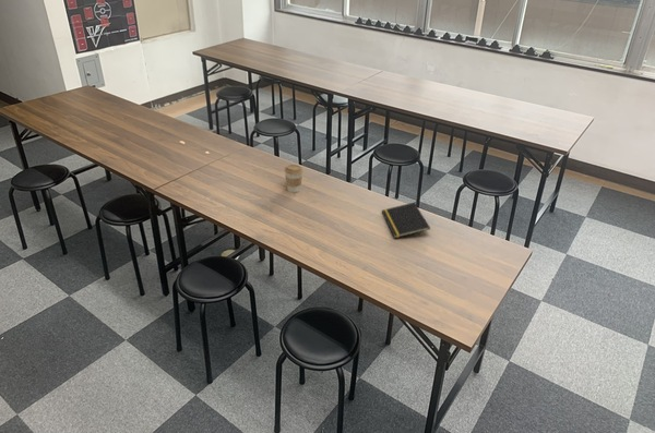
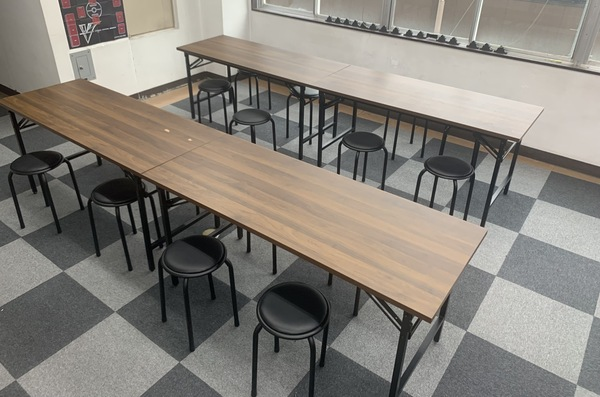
- notepad [381,202,431,239]
- coffee cup [284,164,303,193]
